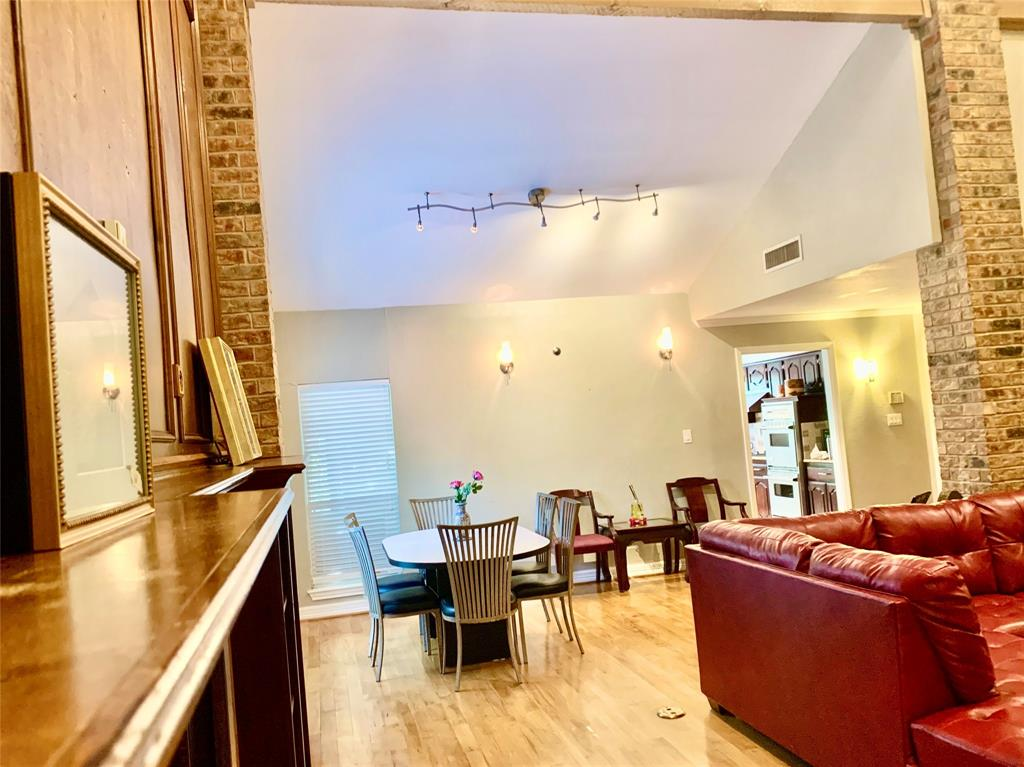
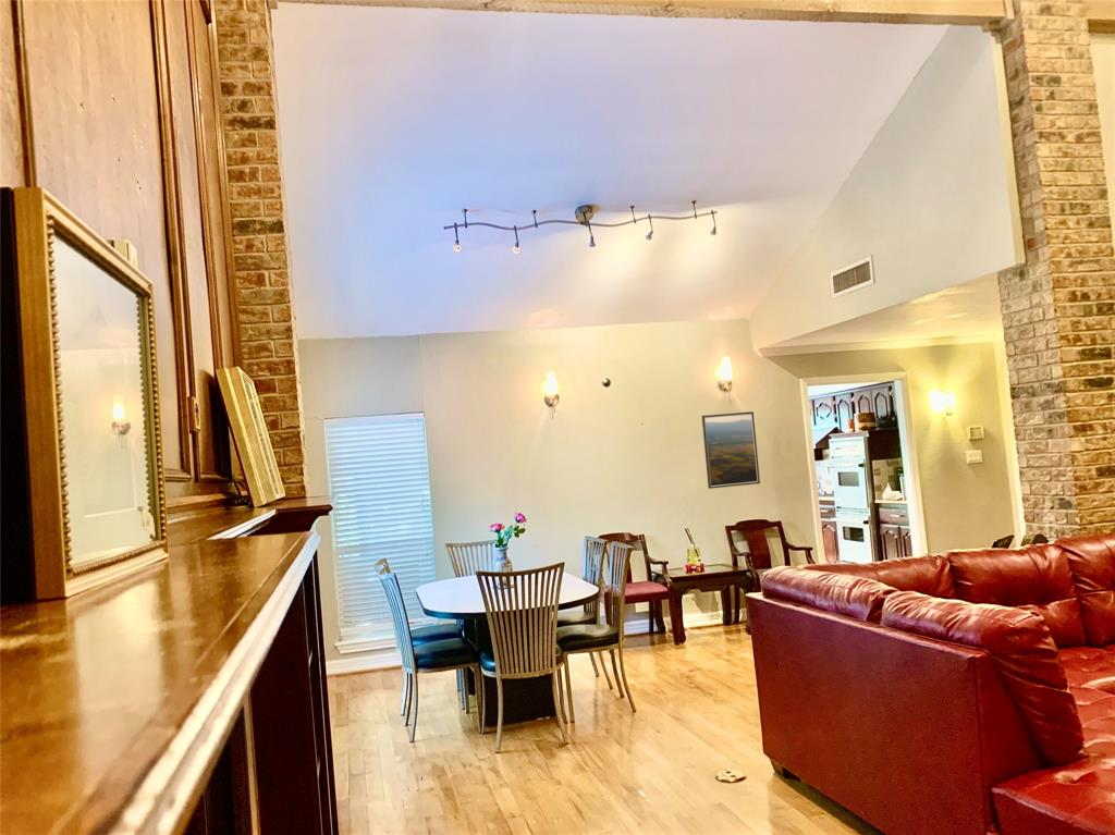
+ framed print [701,410,761,490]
